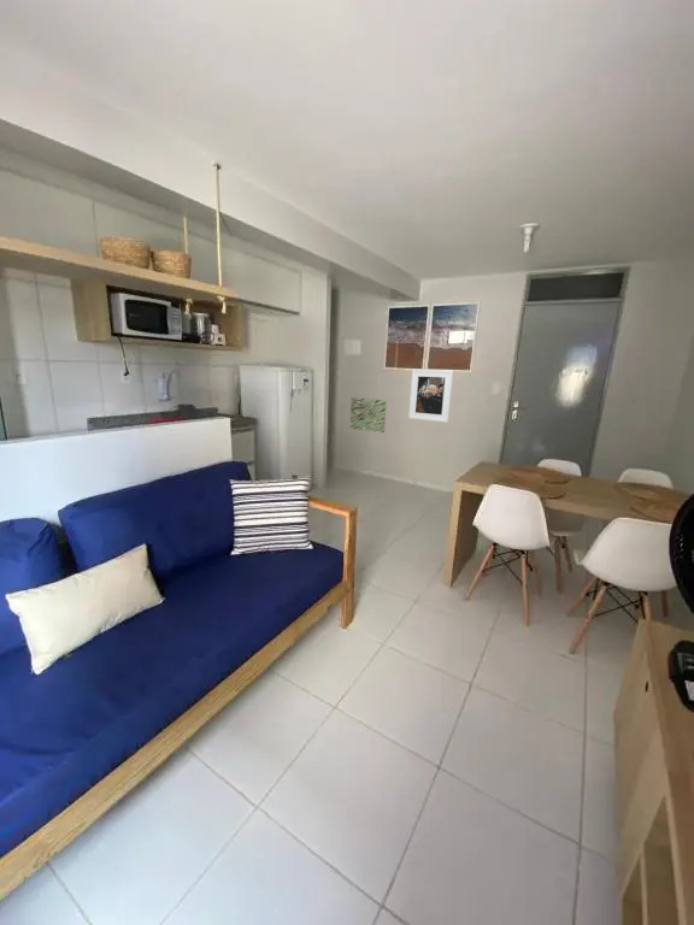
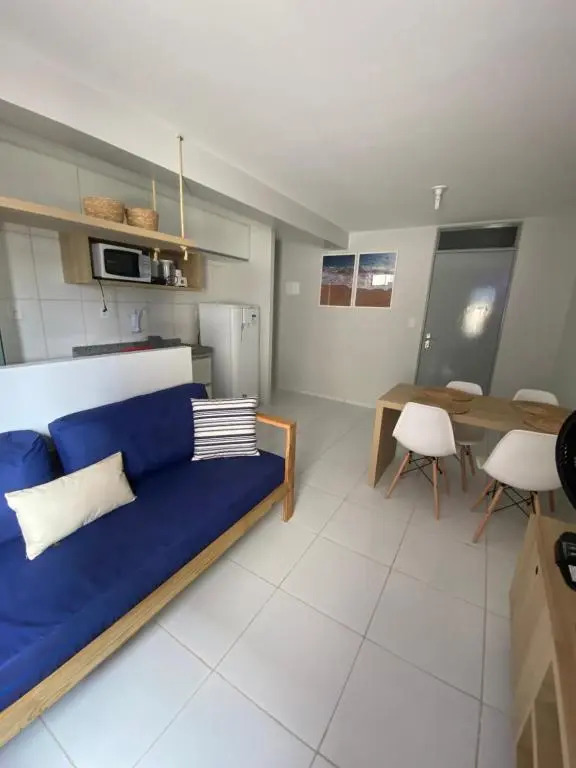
- wall art [349,396,388,434]
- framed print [407,369,454,423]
